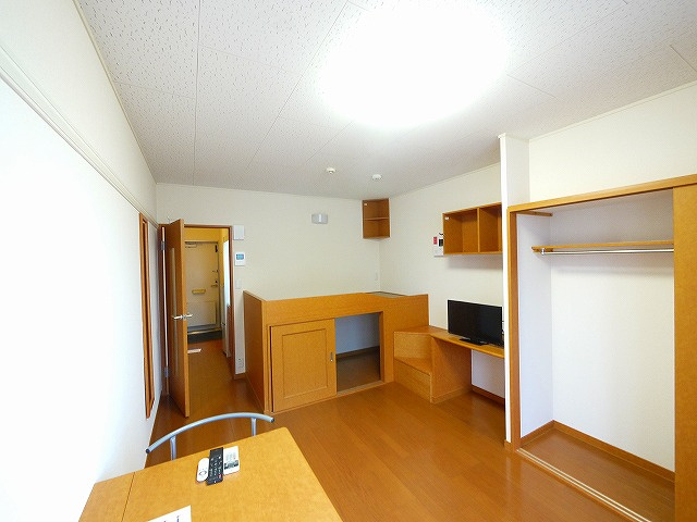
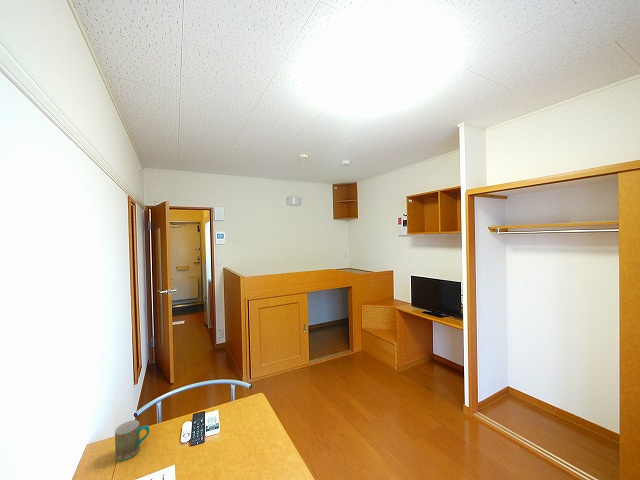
+ mug [114,419,150,461]
